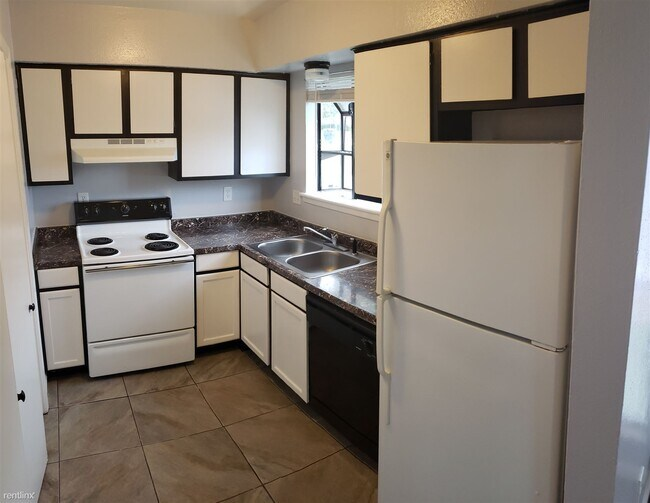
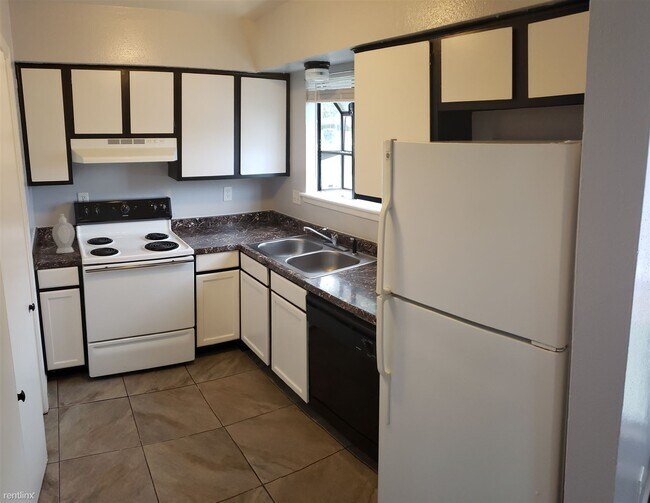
+ soap bottle [51,213,76,254]
